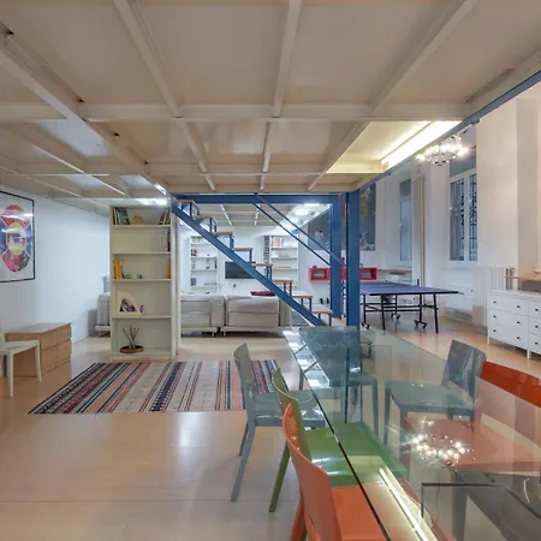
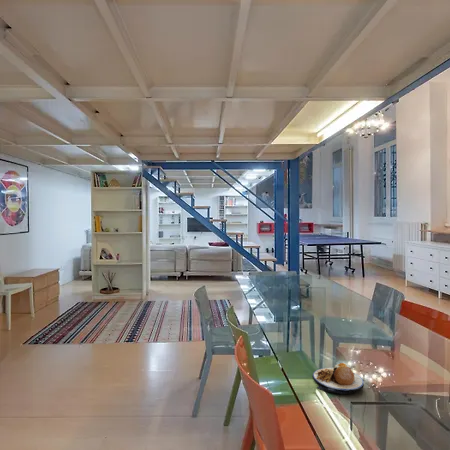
+ plate [312,362,365,395]
